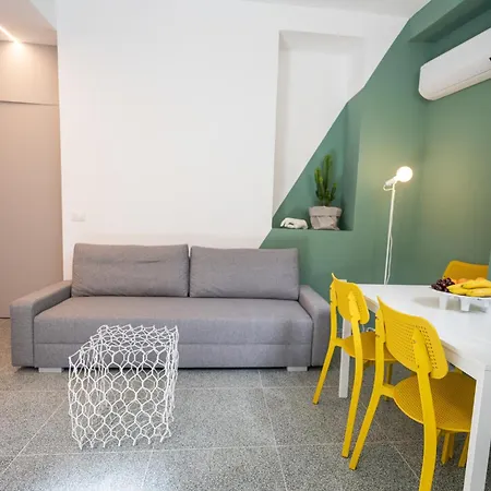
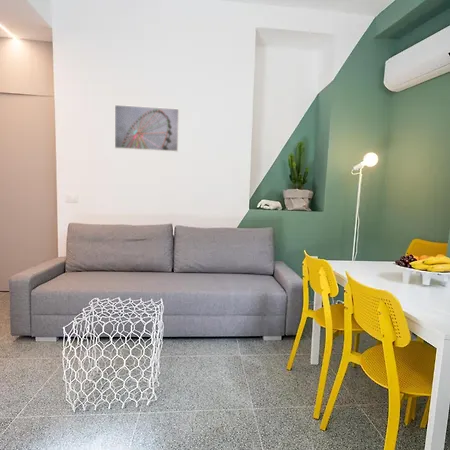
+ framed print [114,104,180,153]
